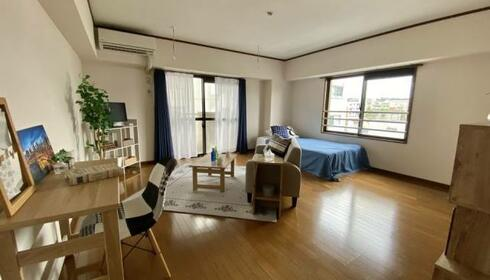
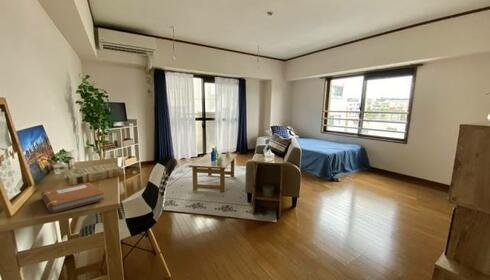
+ notebook [40,181,105,214]
